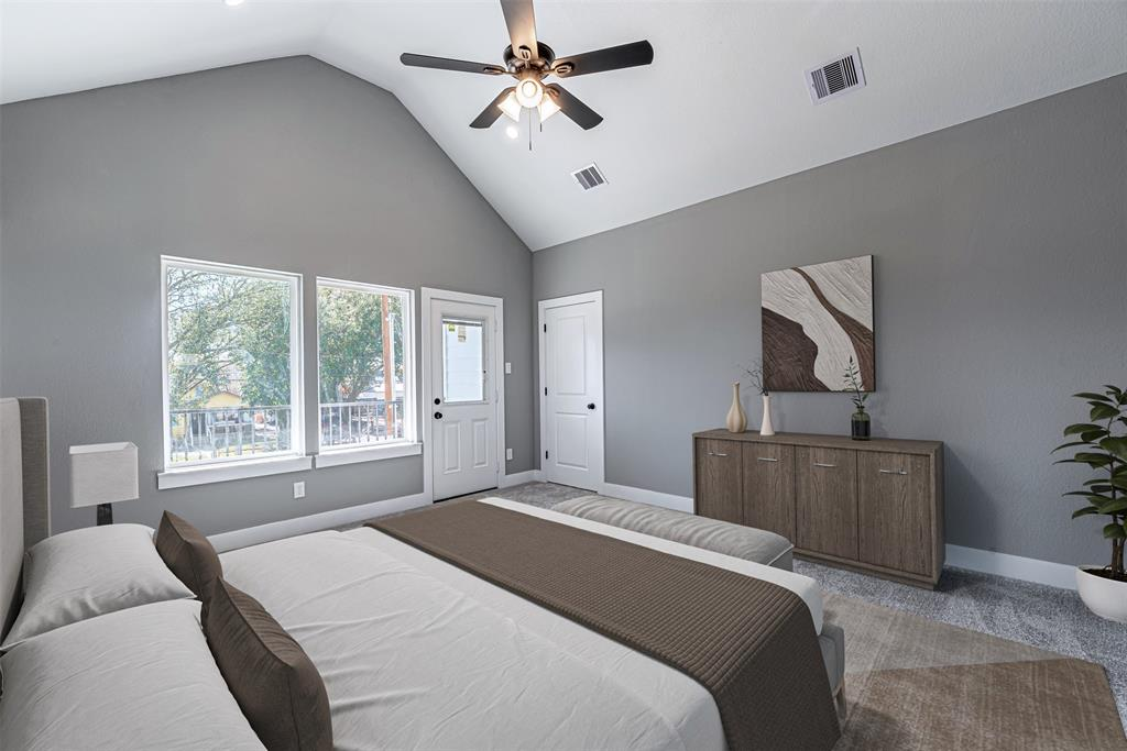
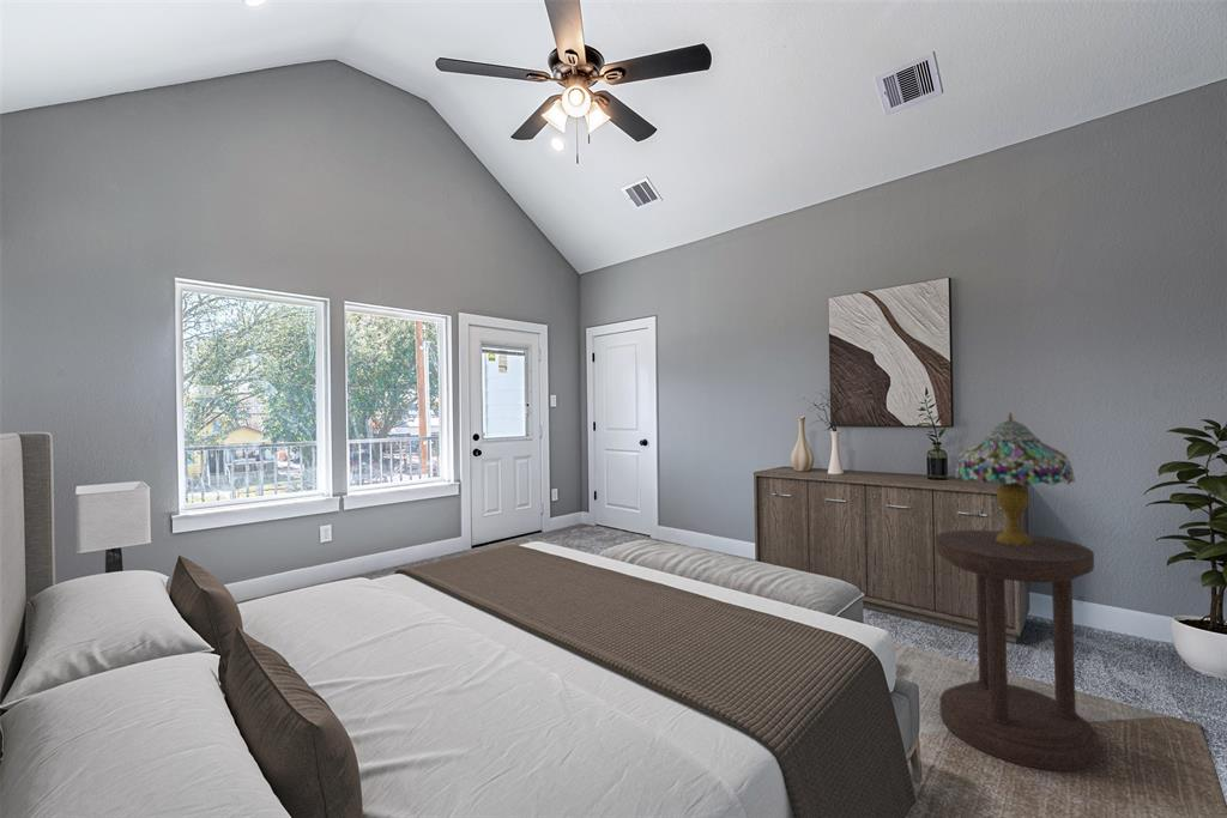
+ table lamp [954,411,1076,545]
+ side table [935,529,1101,772]
